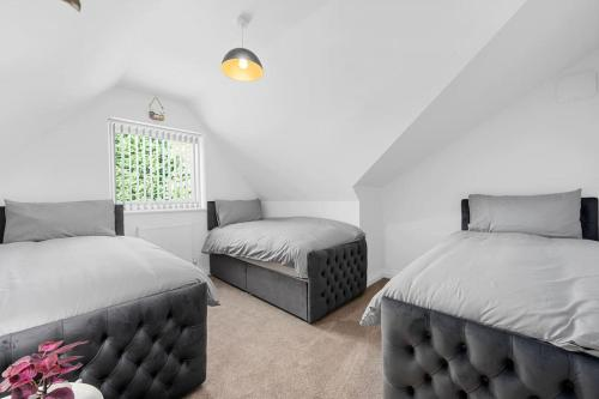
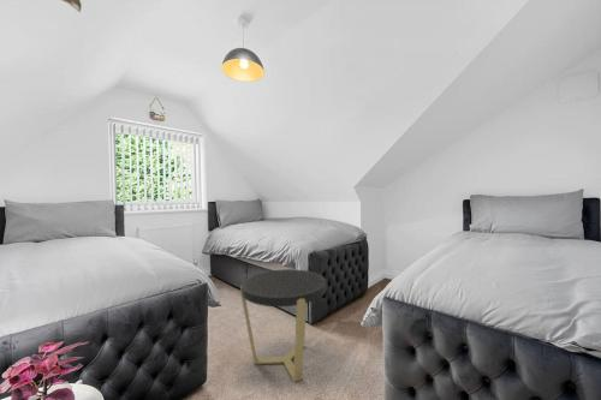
+ side table [239,268,327,383]
